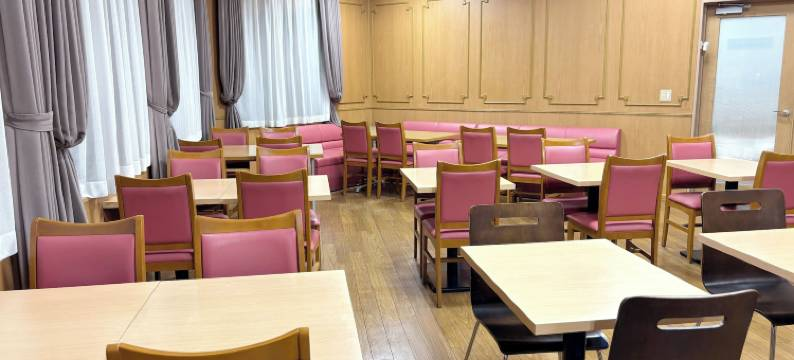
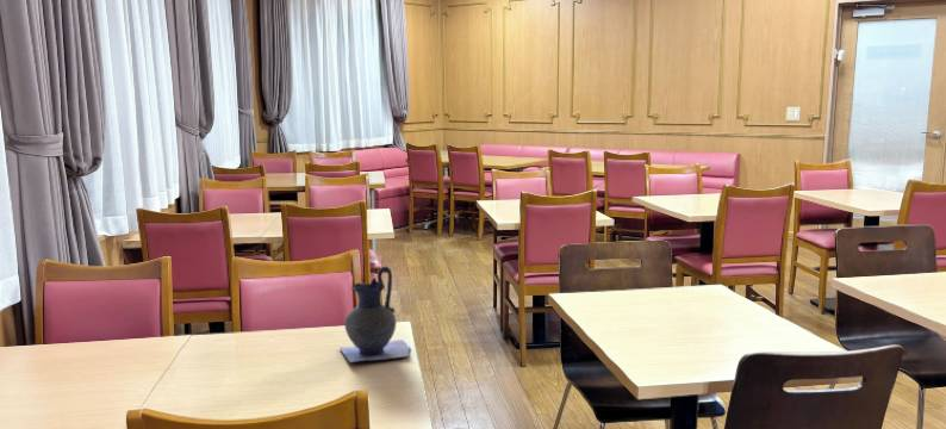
+ pitcher [338,266,411,363]
